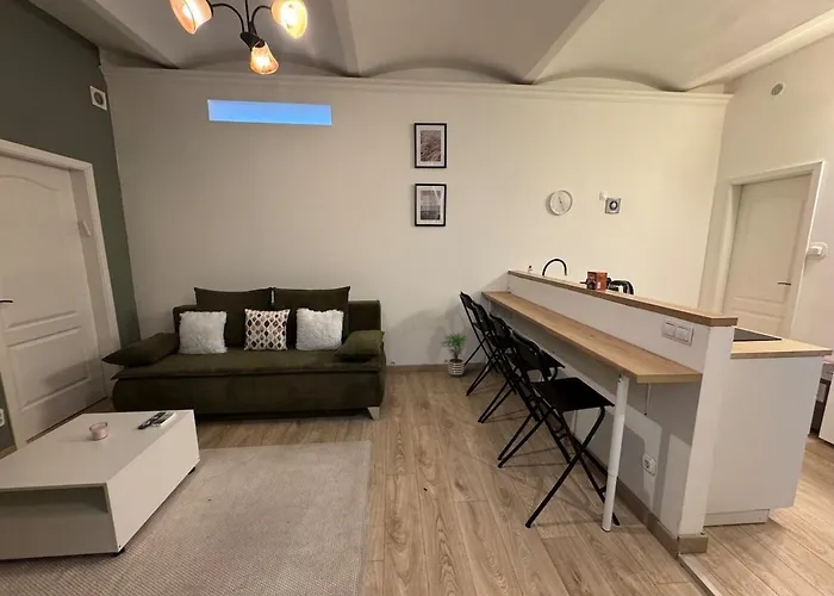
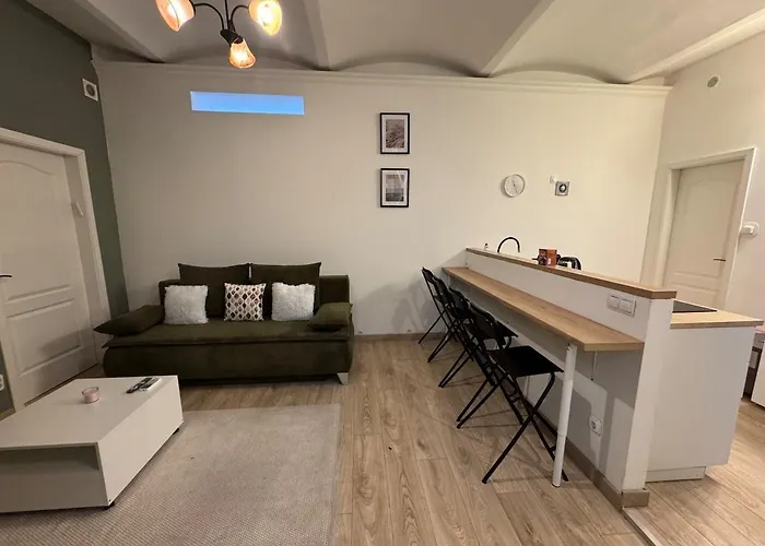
- potted plant [438,331,469,378]
